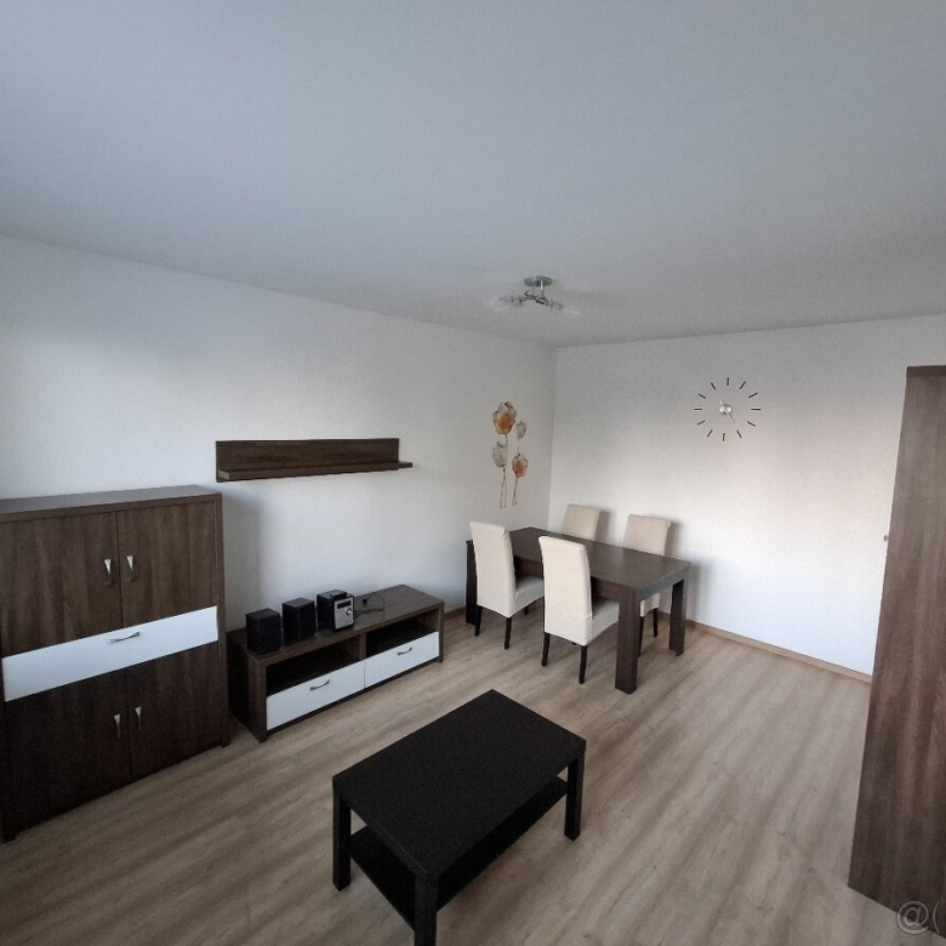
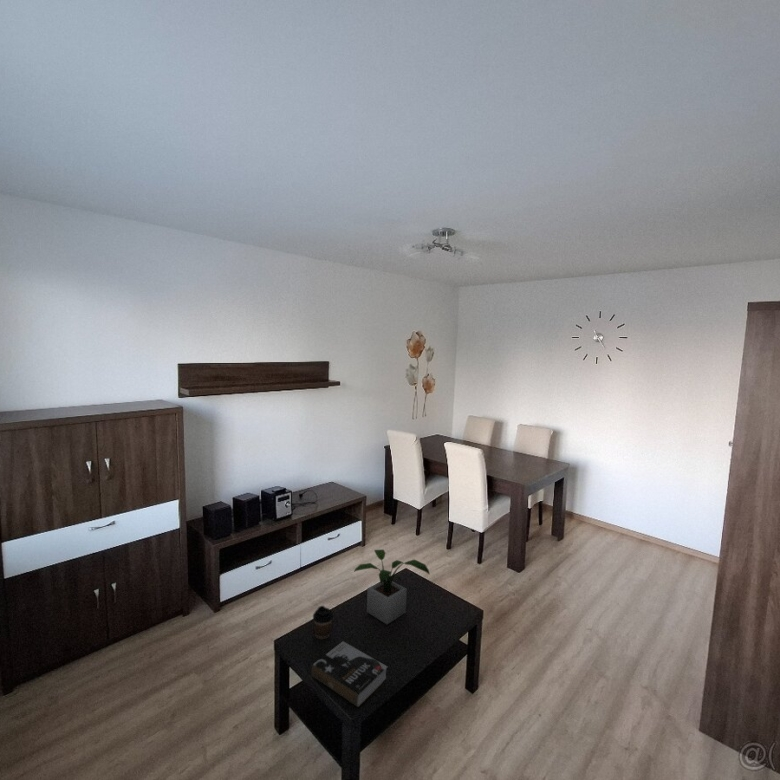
+ potted plant [353,548,431,625]
+ book [311,640,388,708]
+ coffee cup [312,605,334,640]
